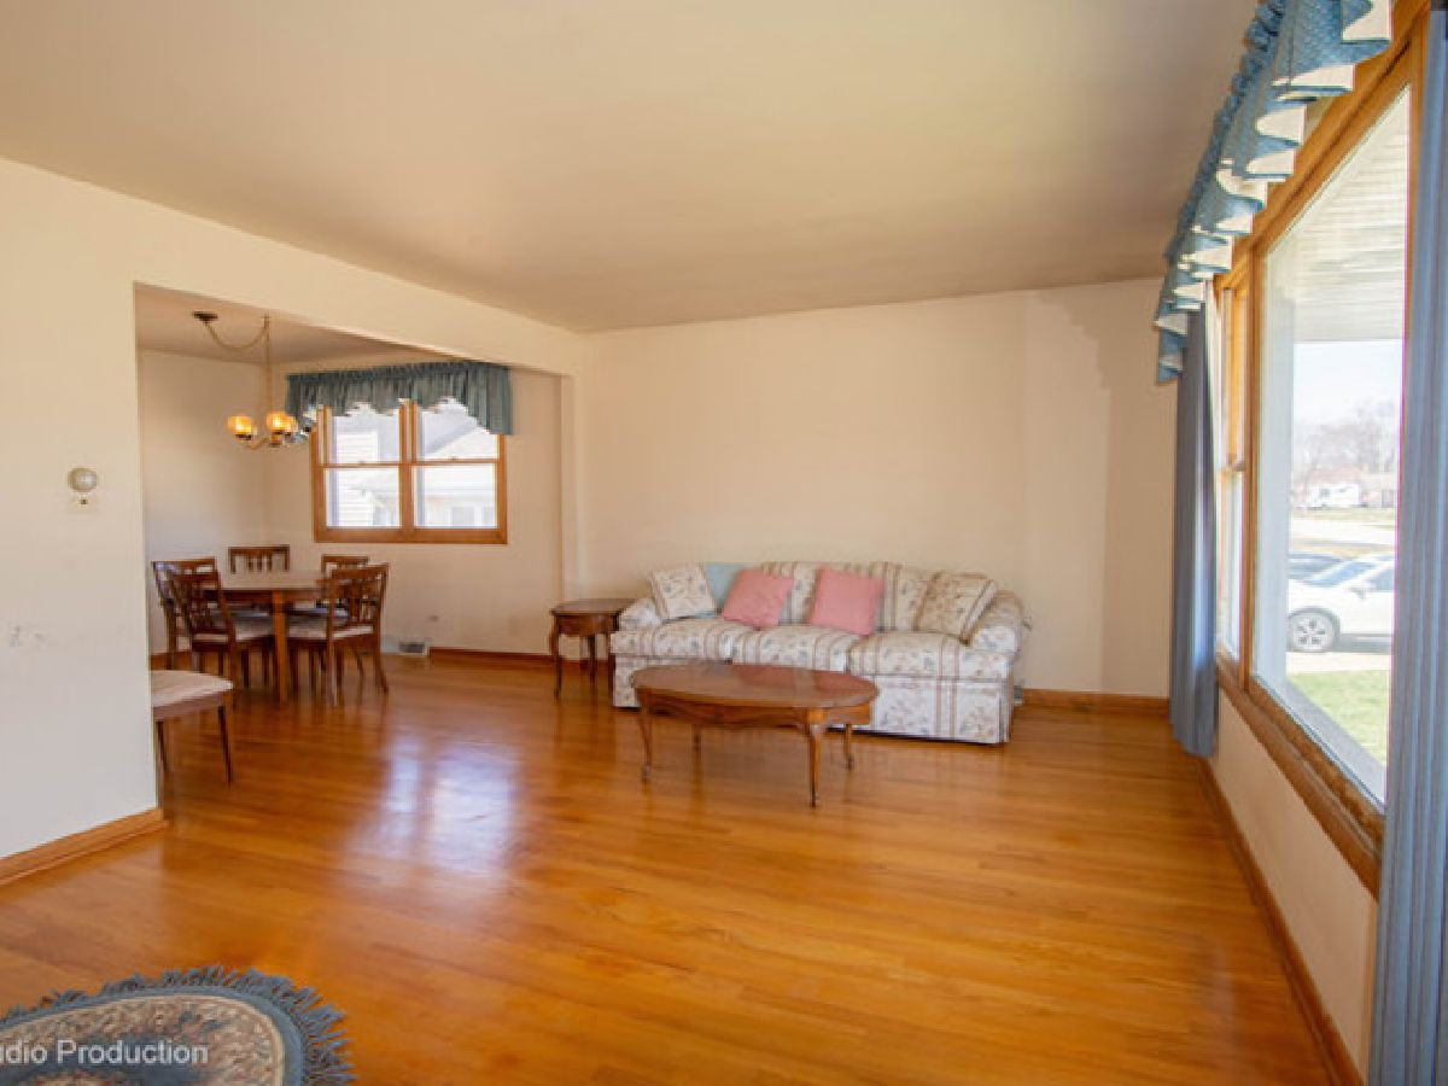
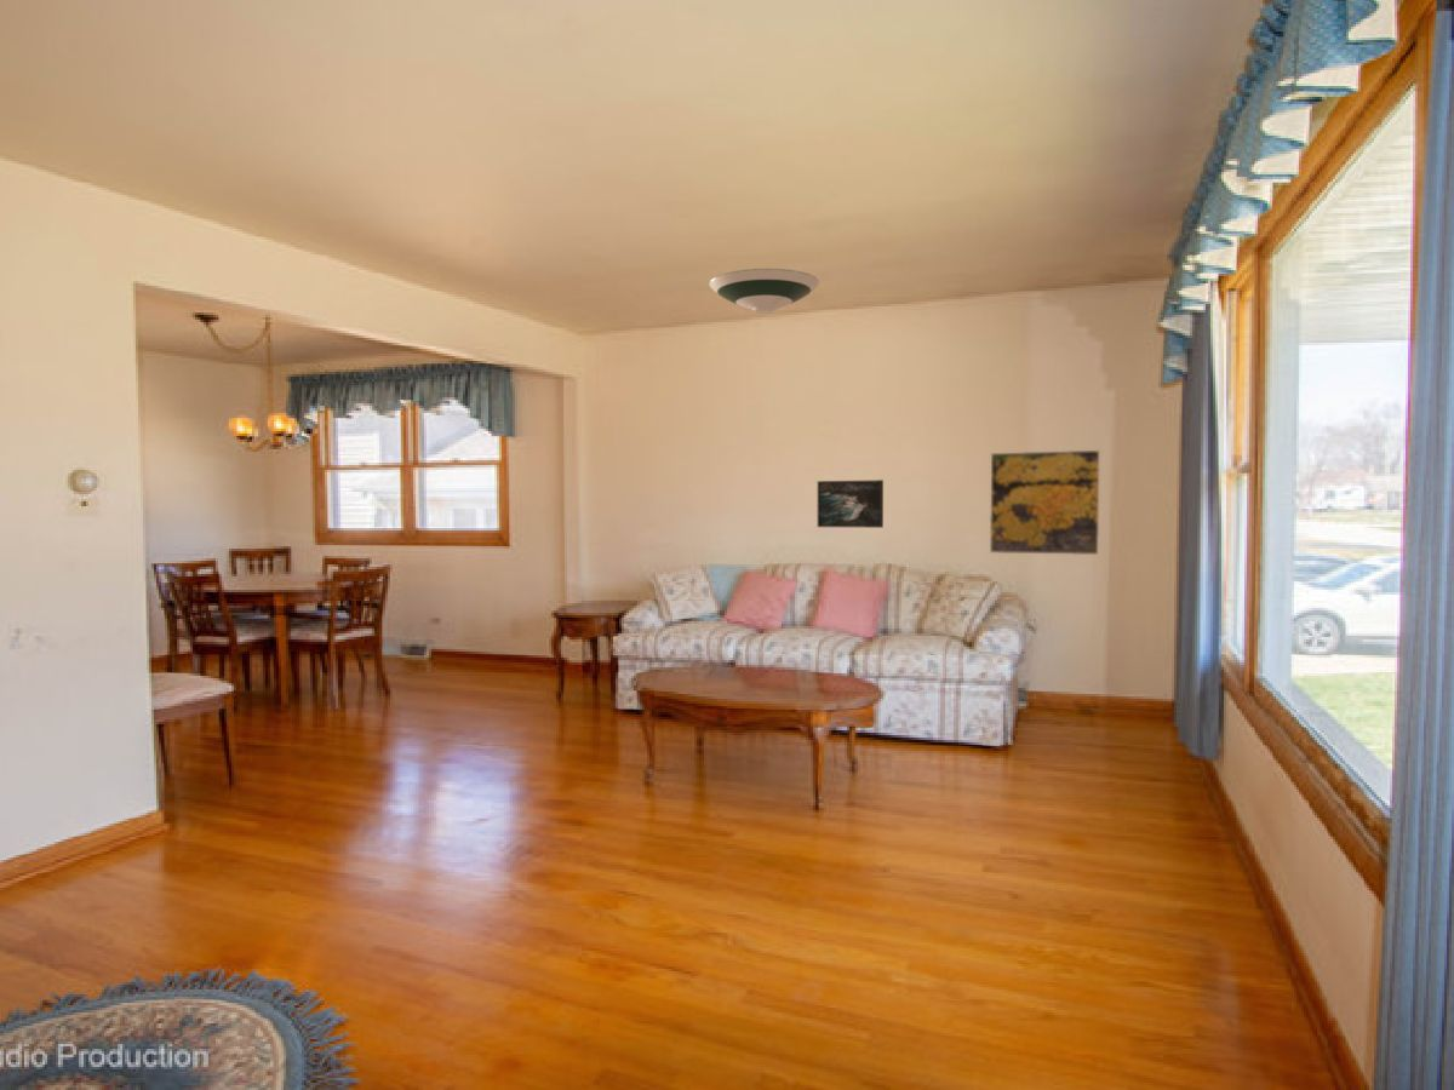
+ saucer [708,268,820,315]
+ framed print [989,449,1101,556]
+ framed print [817,478,885,529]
